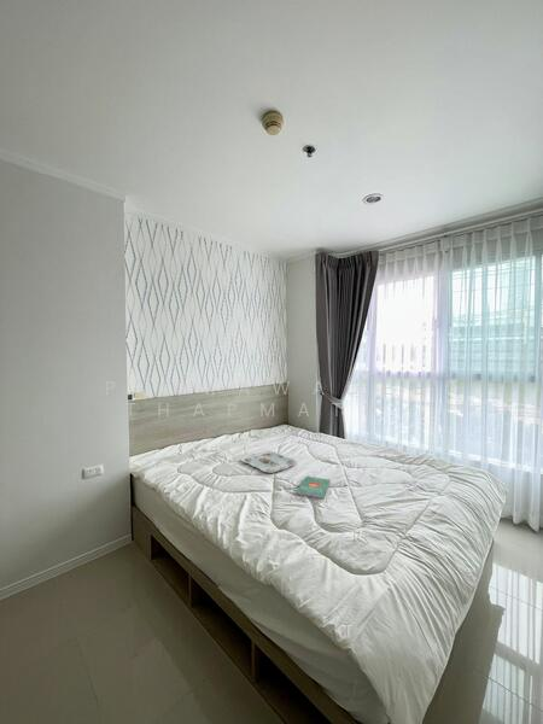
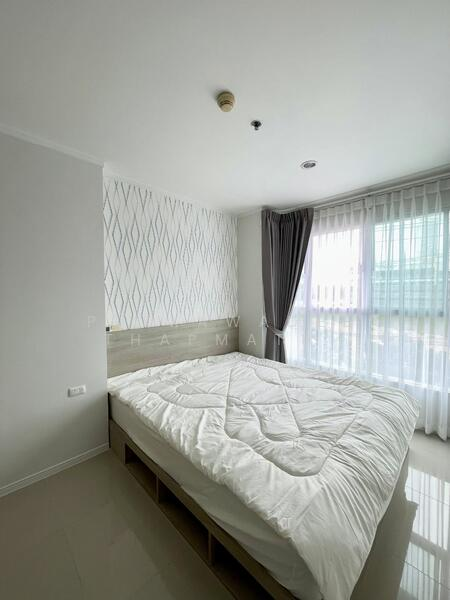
- serving tray [240,450,297,474]
- book [296,475,332,500]
